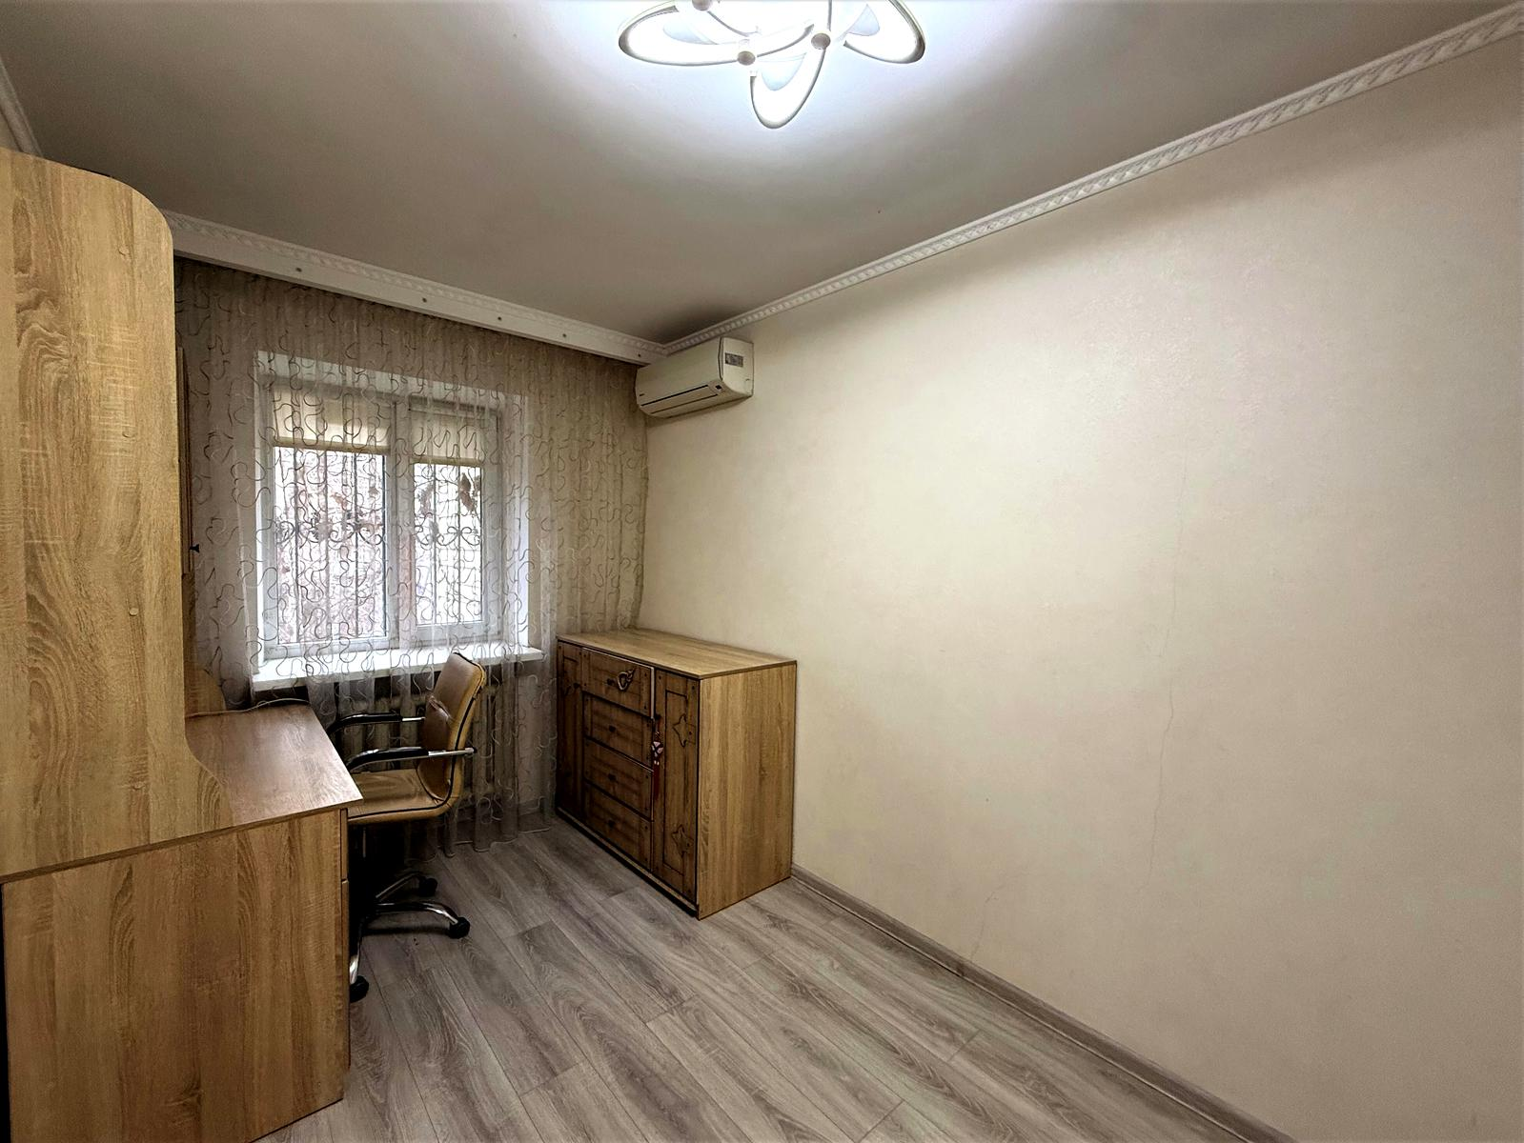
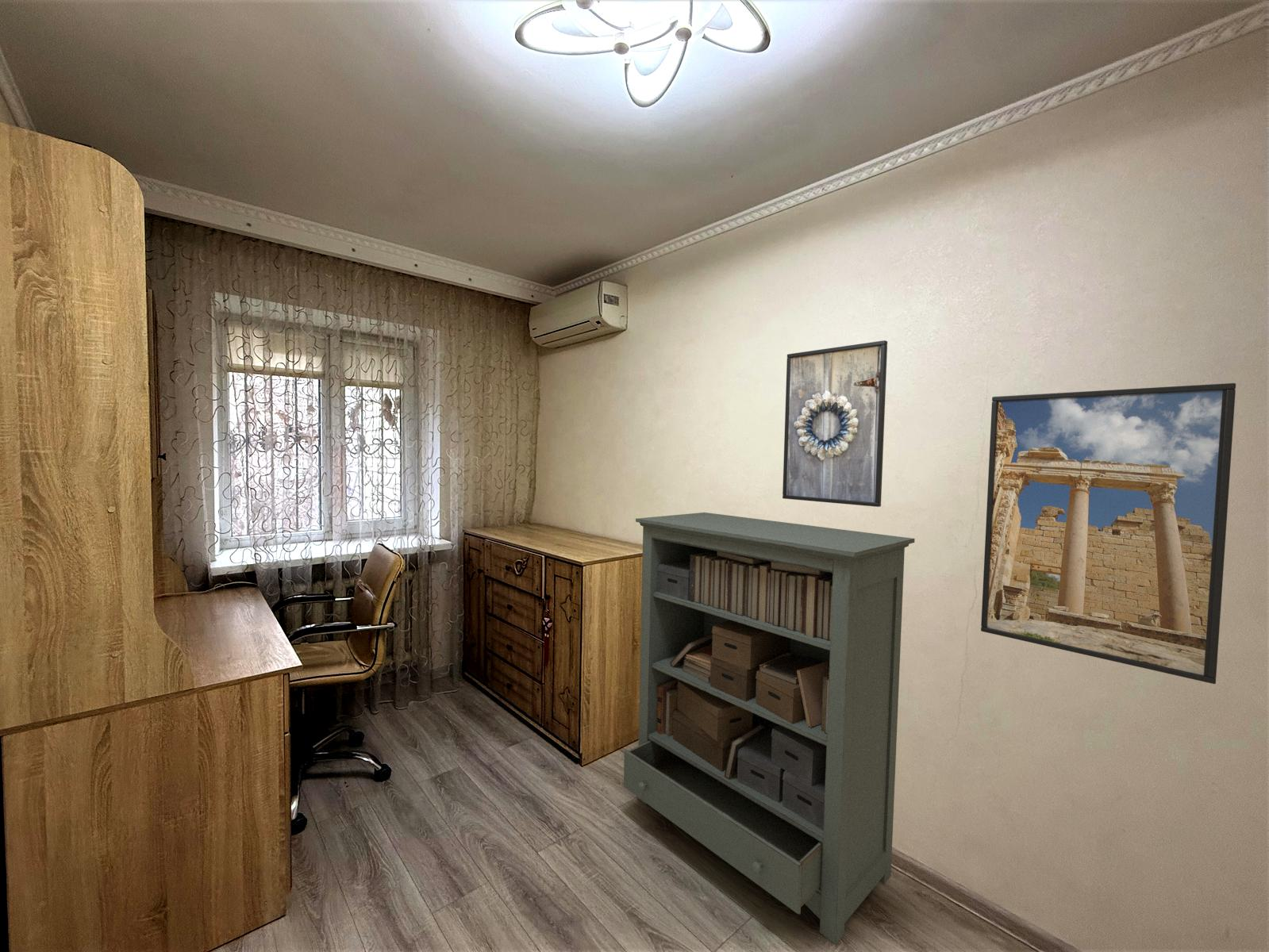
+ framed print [782,340,888,508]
+ bookshelf [623,512,916,945]
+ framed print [980,382,1236,685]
